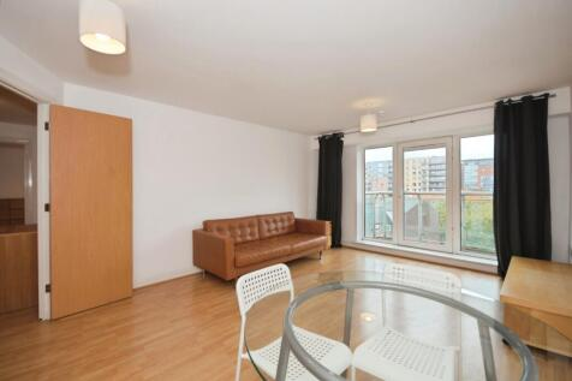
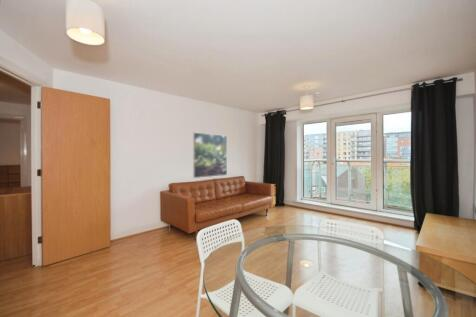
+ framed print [192,131,228,179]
